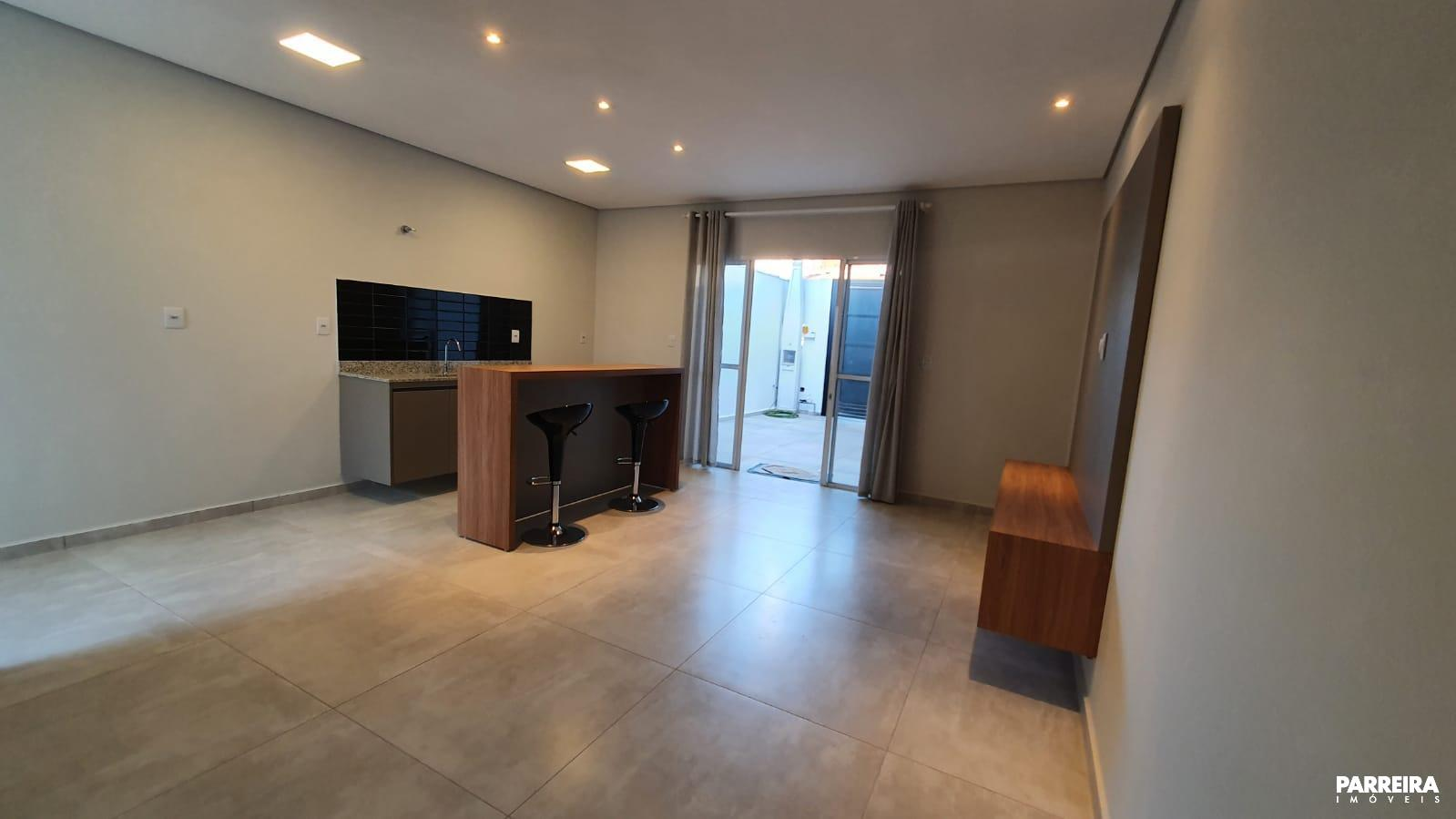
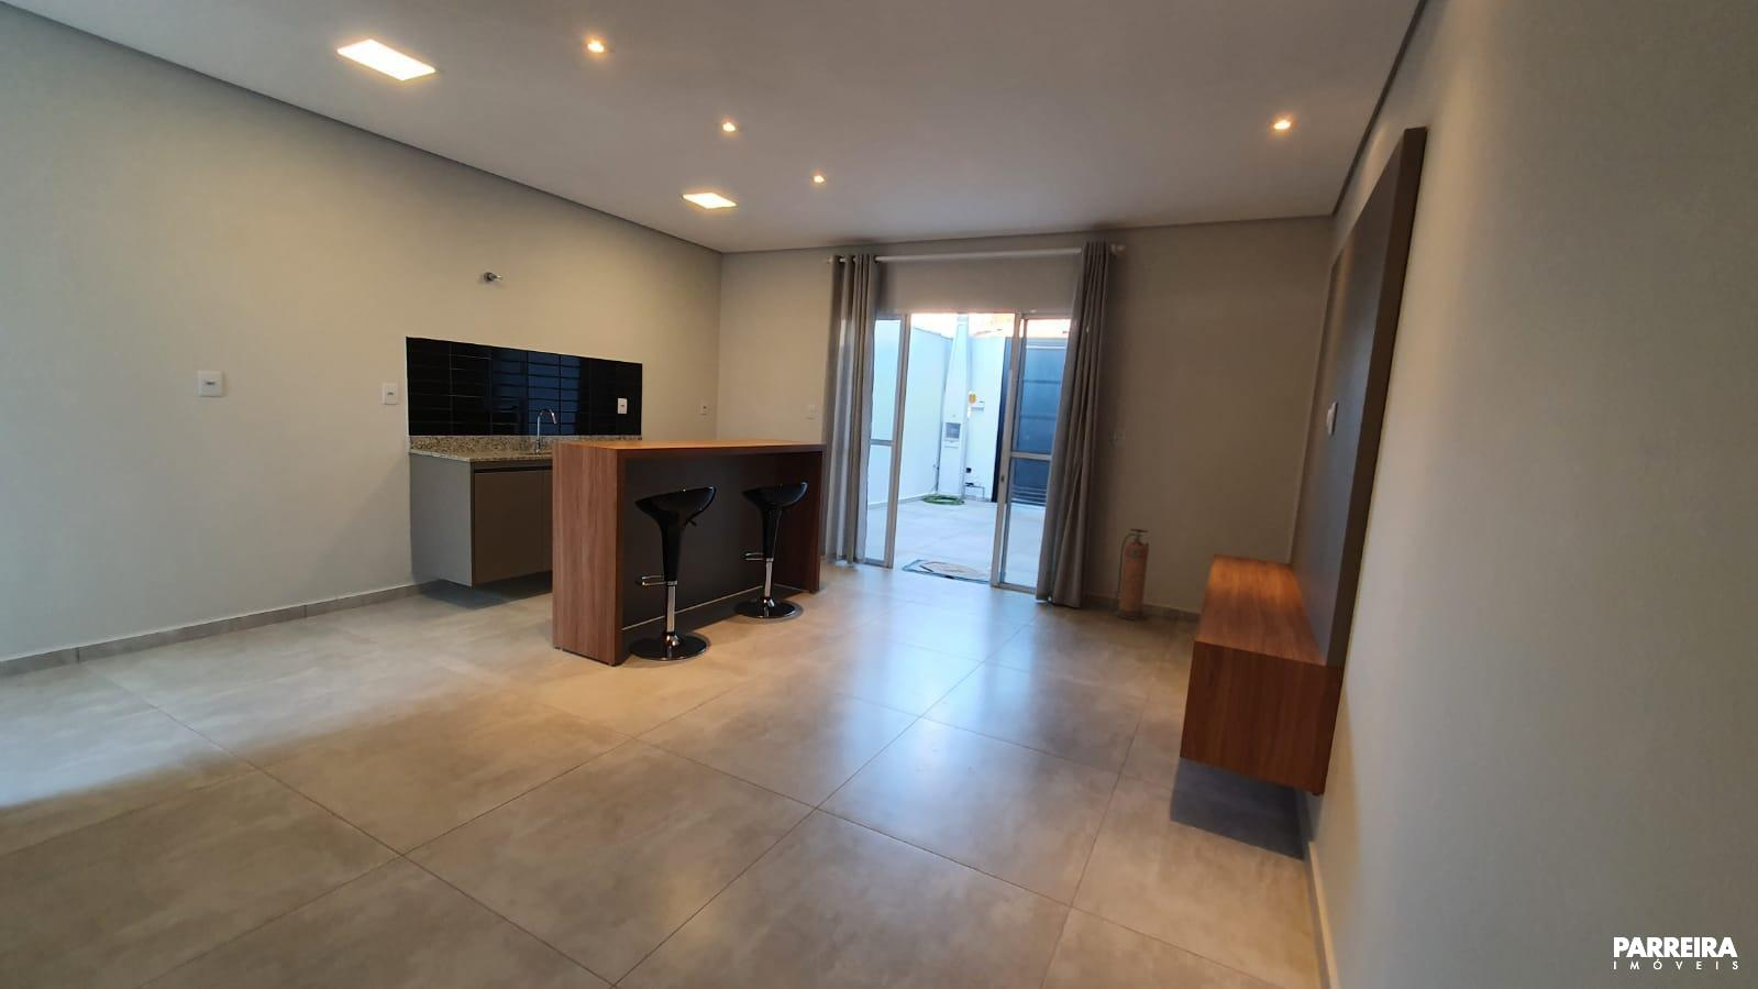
+ fire extinguisher [1113,528,1149,622]
